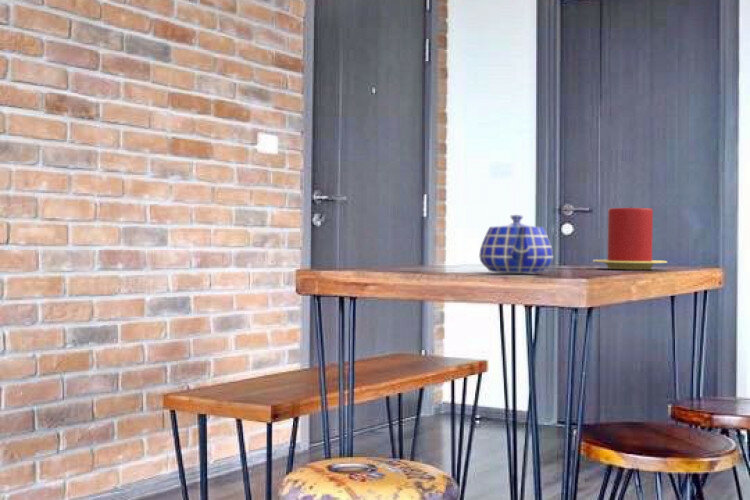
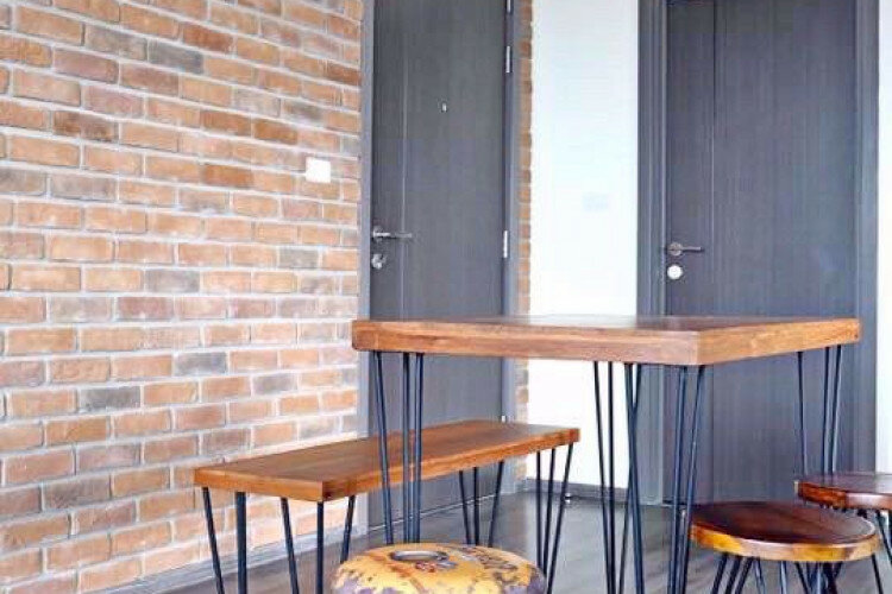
- candle [592,206,668,270]
- teapot [478,214,554,274]
